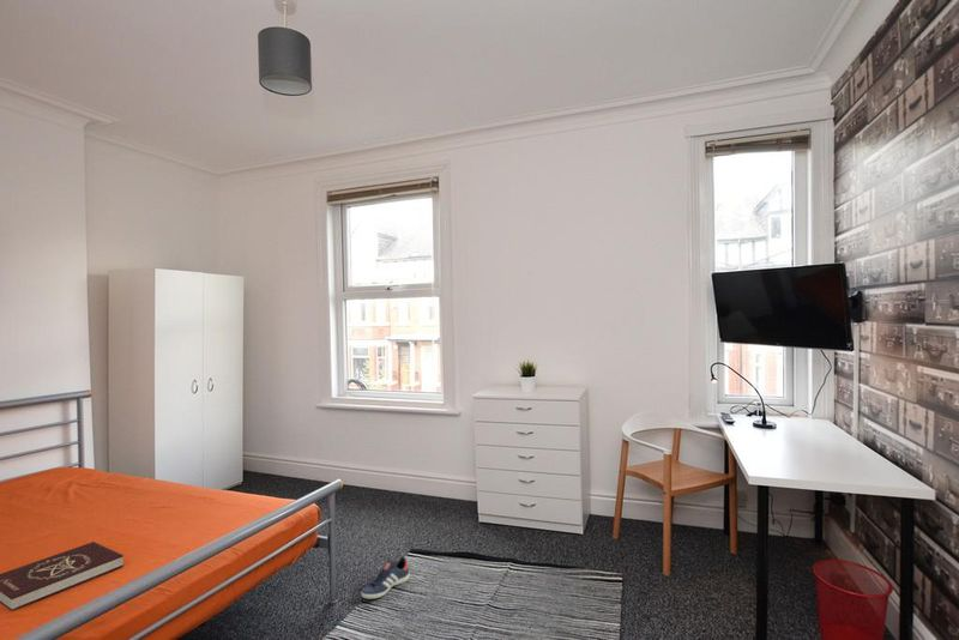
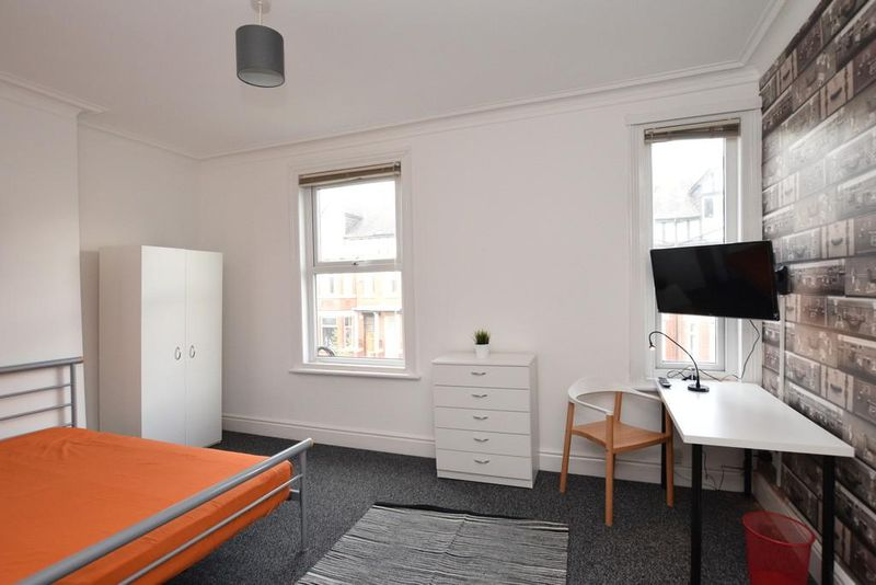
- sneaker [360,555,411,600]
- book [0,541,125,612]
